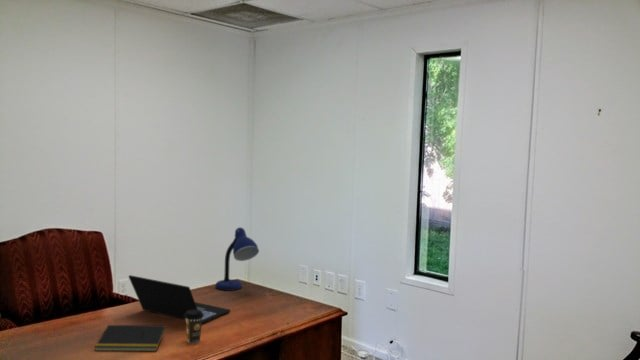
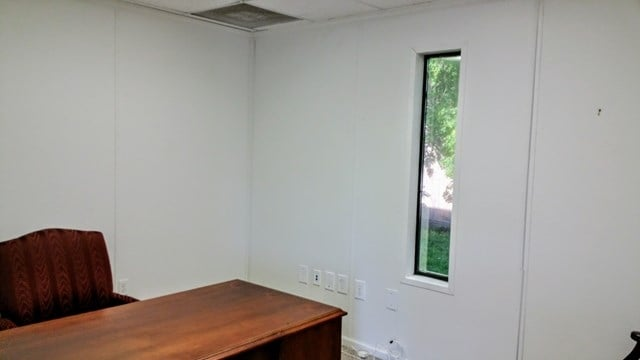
- coffee cup [184,310,204,344]
- desk lamp [214,226,260,292]
- notepad [94,324,167,352]
- laptop [128,274,232,324]
